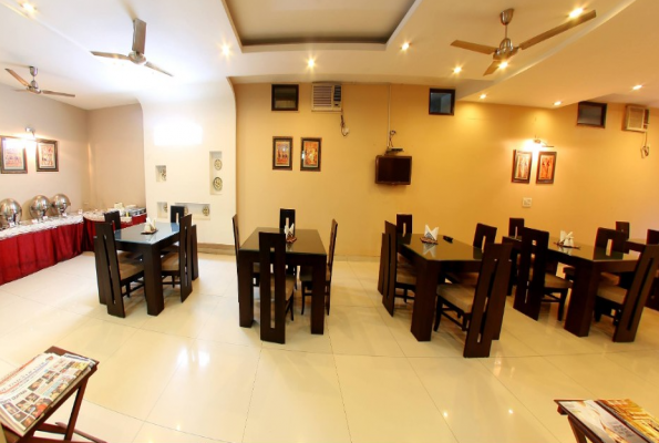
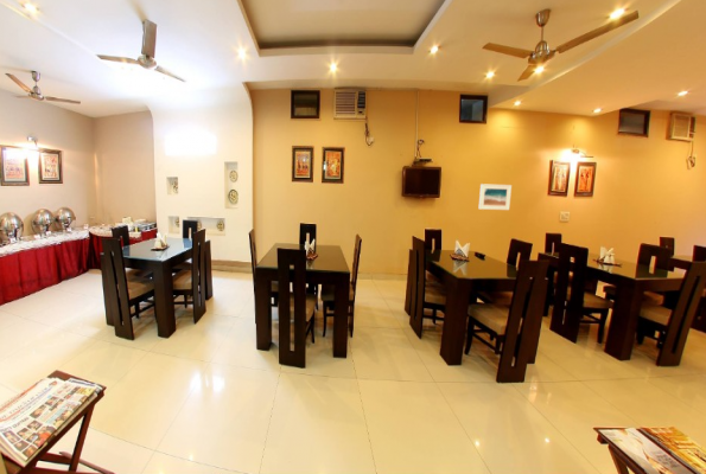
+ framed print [478,182,513,211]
